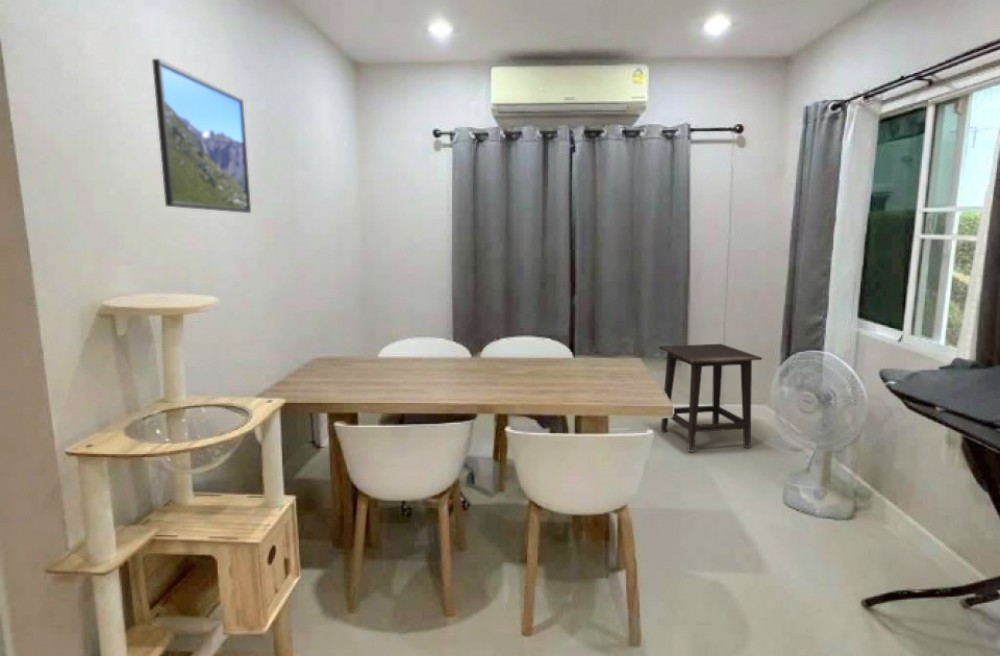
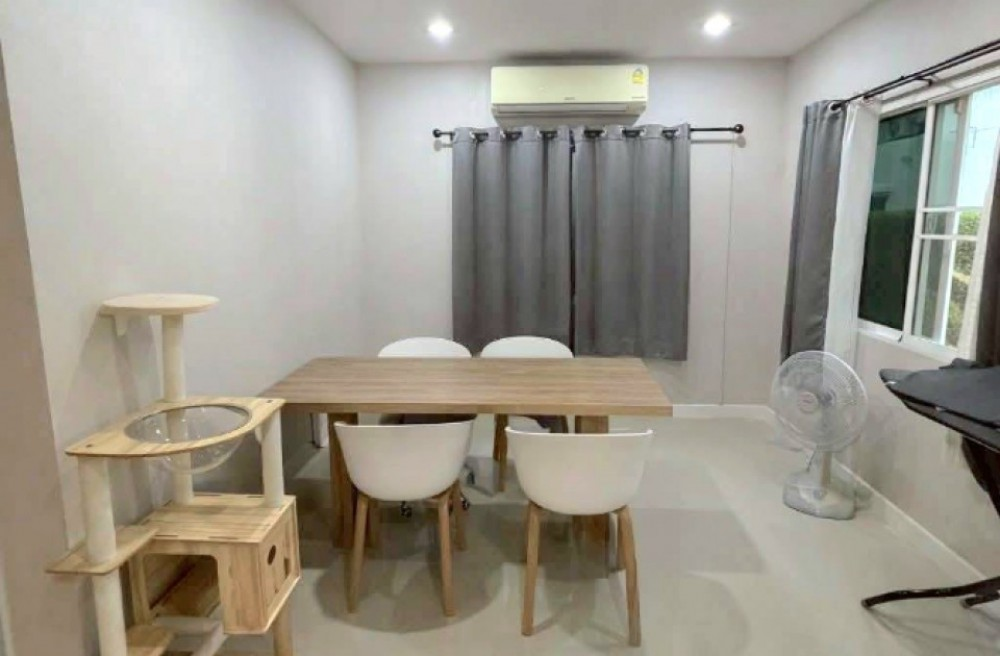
- side table [658,343,763,453]
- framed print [151,58,252,214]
